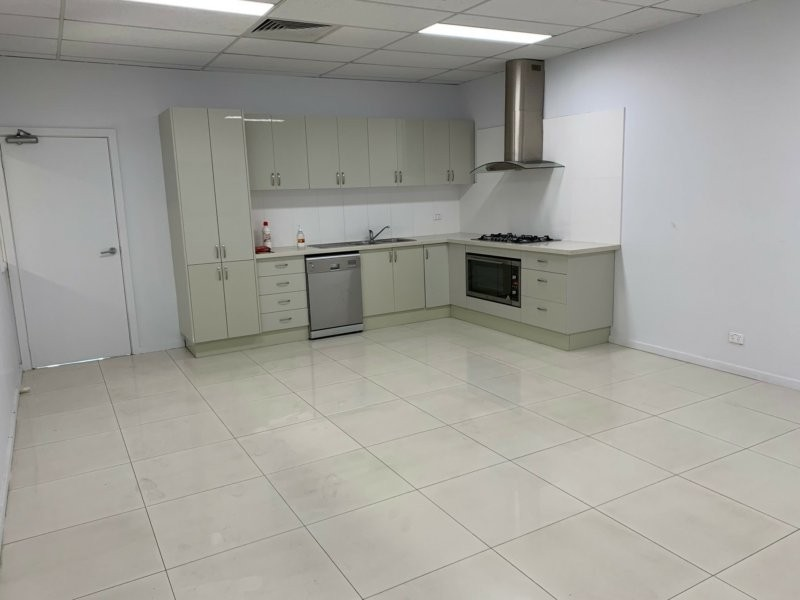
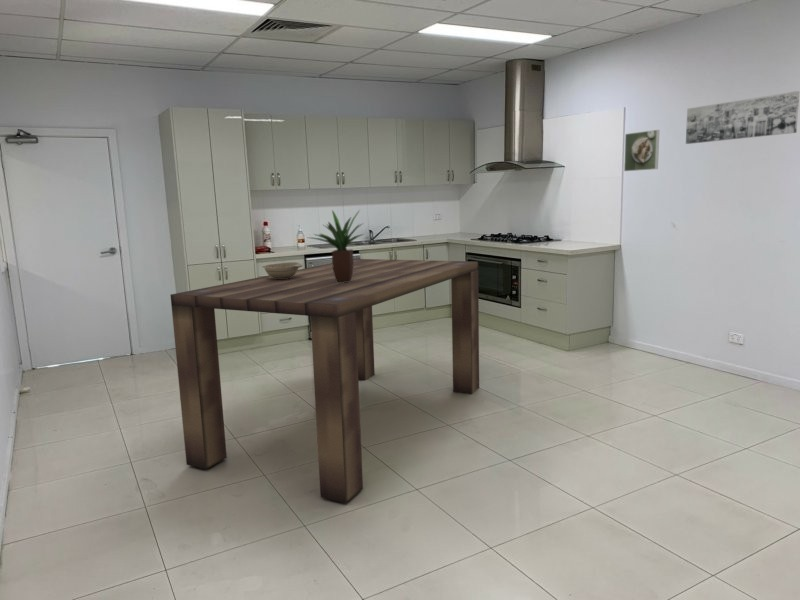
+ potted plant [308,209,365,283]
+ dining table [170,258,480,504]
+ wall art [685,90,800,145]
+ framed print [623,129,660,172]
+ decorative bowl [261,261,304,279]
